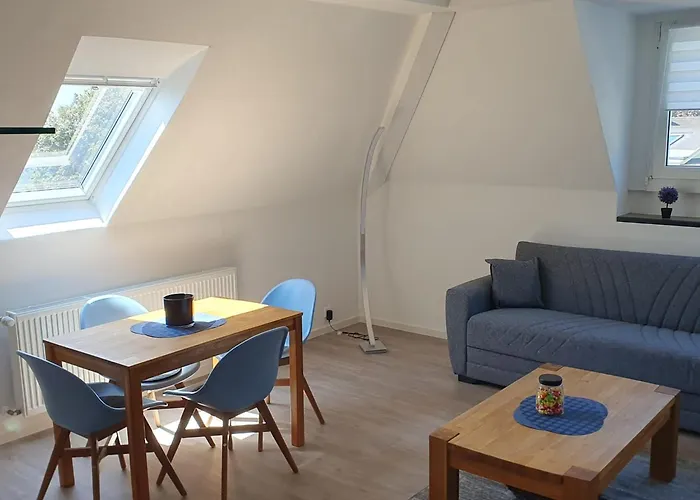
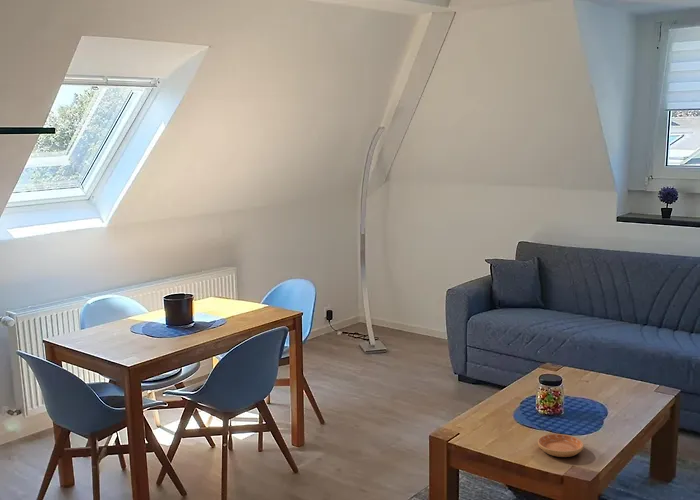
+ saucer [537,433,585,458]
